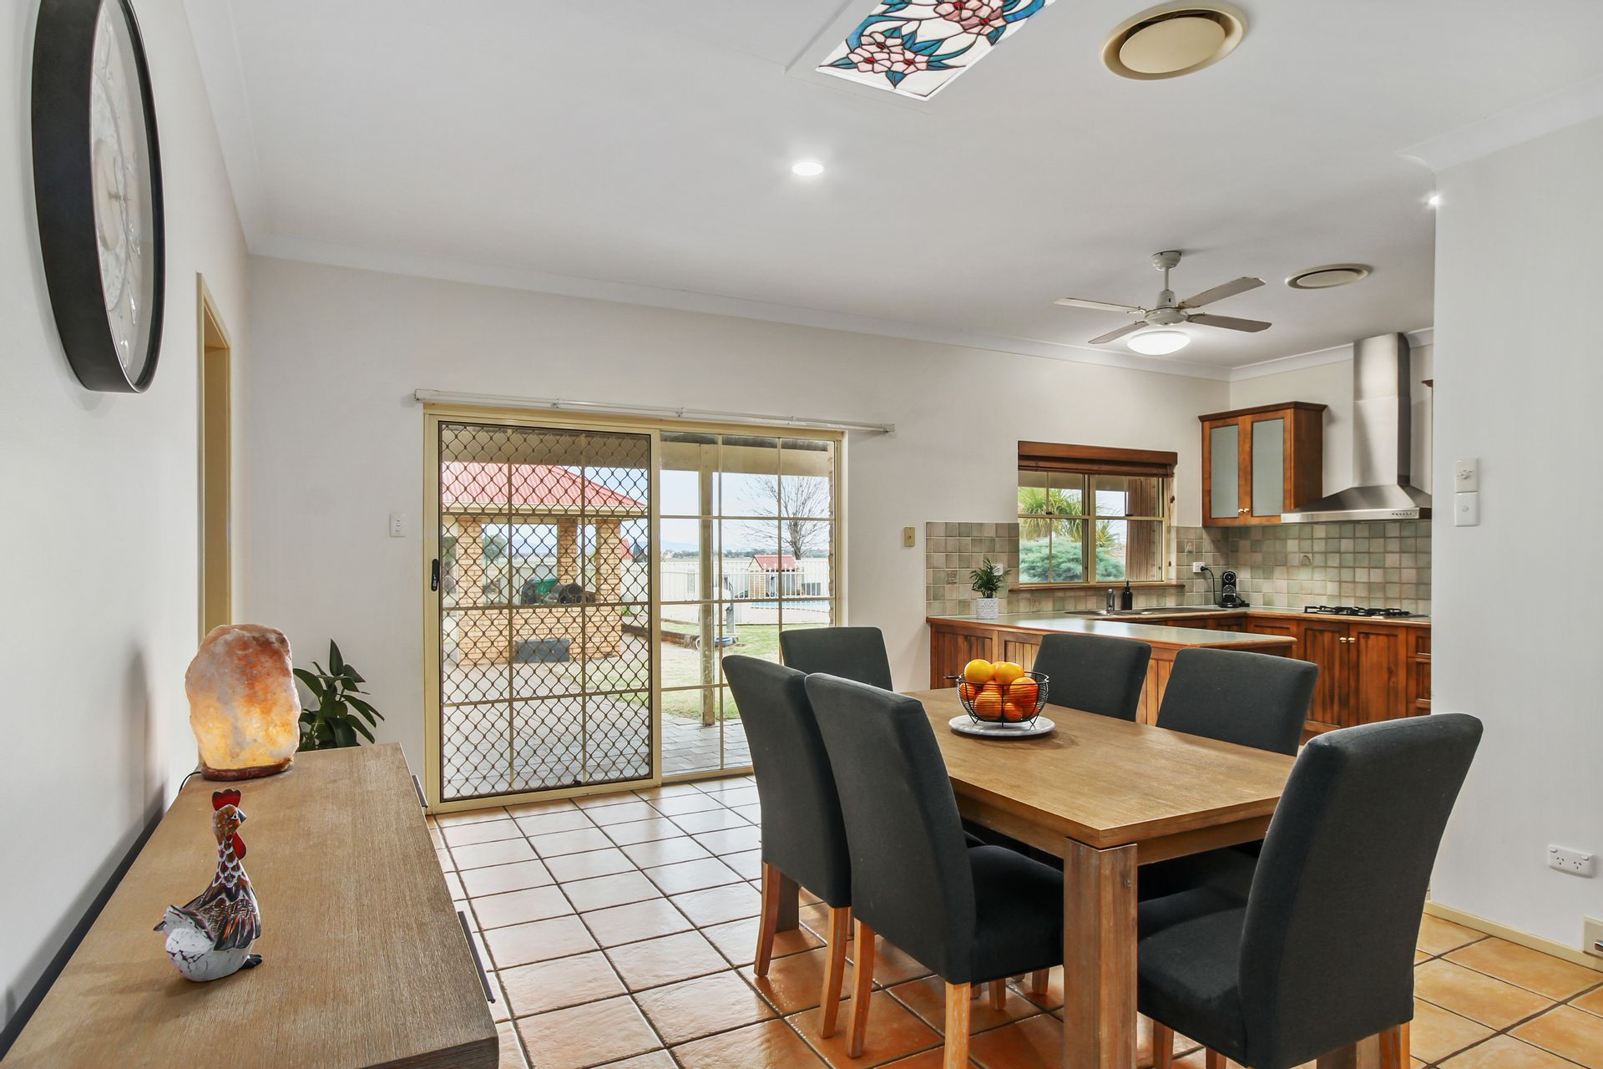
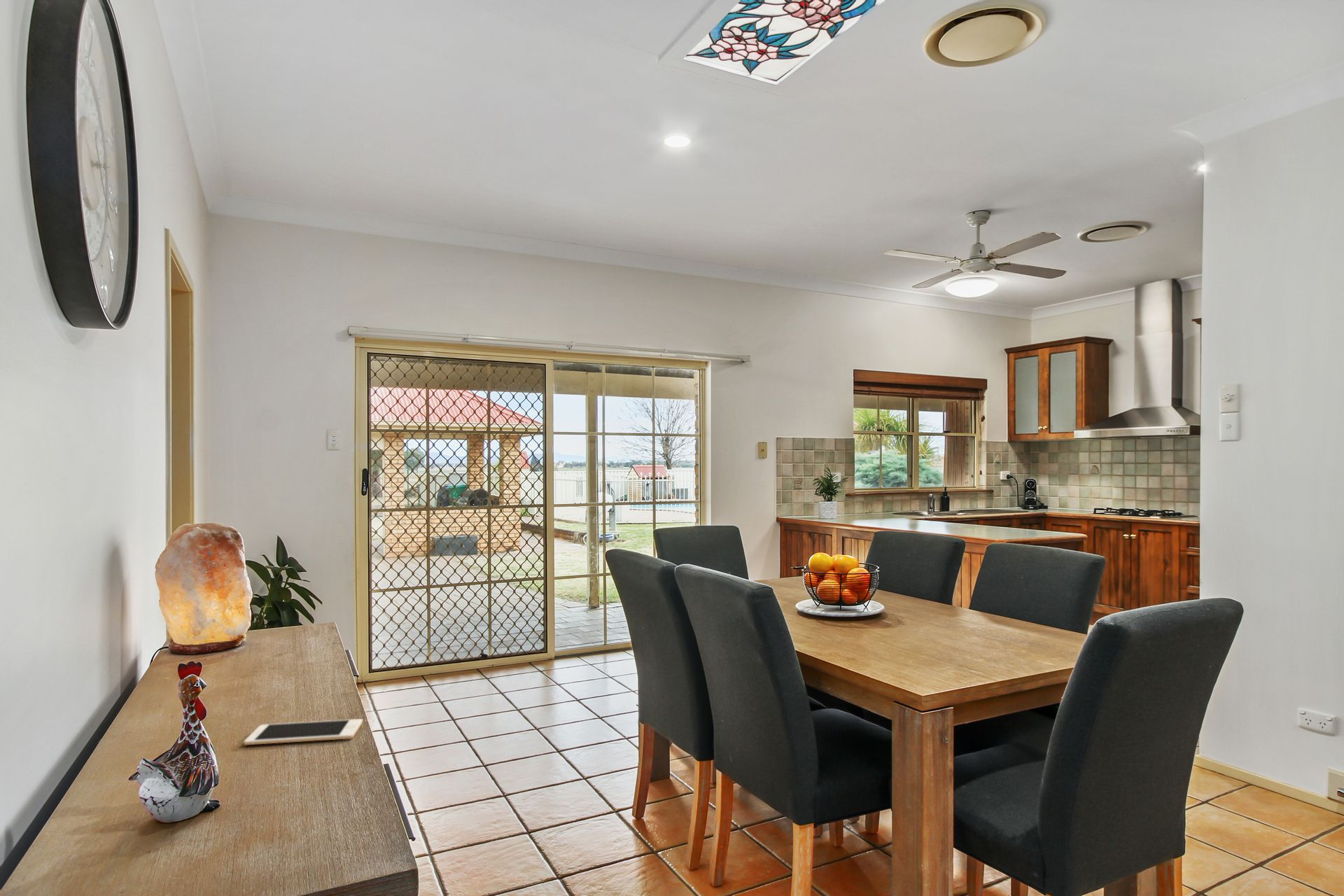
+ cell phone [244,718,363,745]
